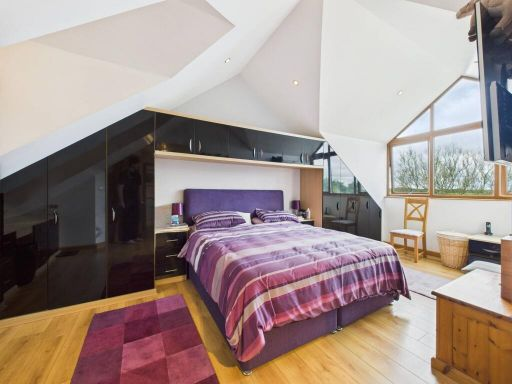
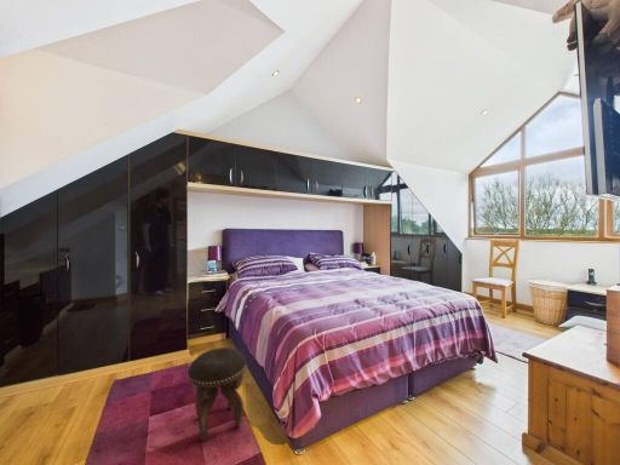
+ footstool [186,346,247,442]
